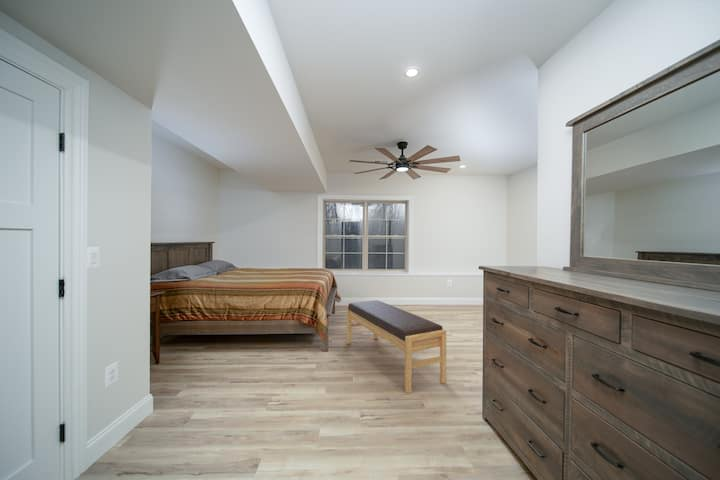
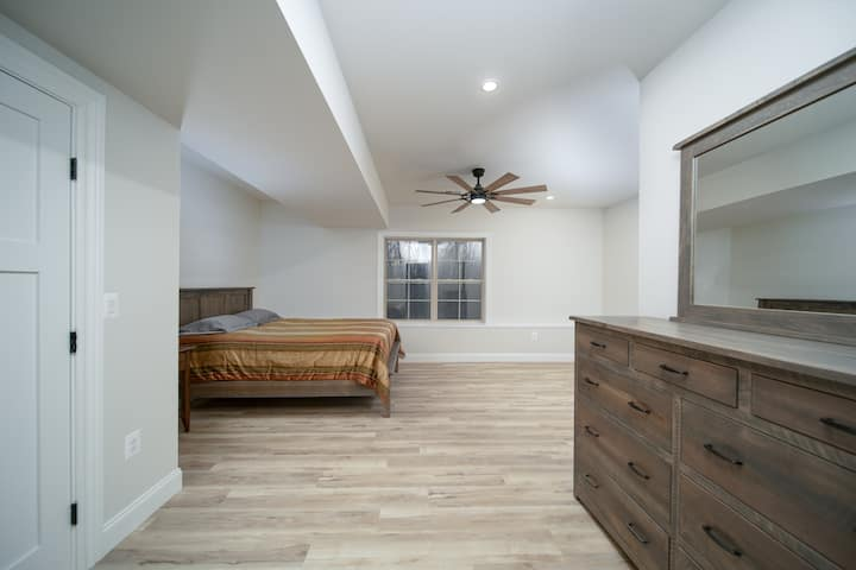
- bench [346,299,447,395]
